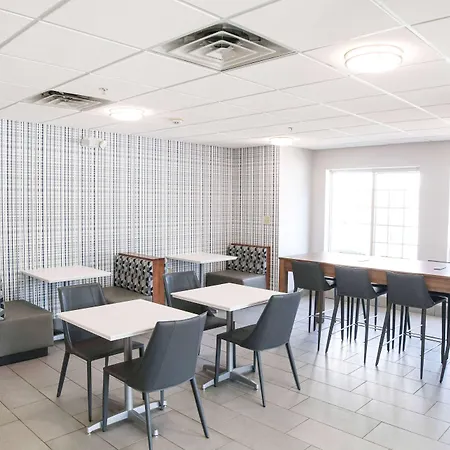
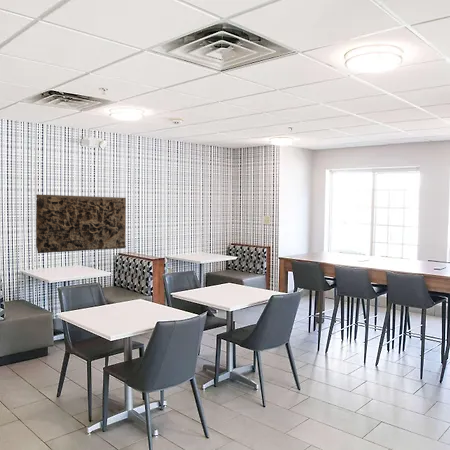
+ relief panel [35,193,127,254]
